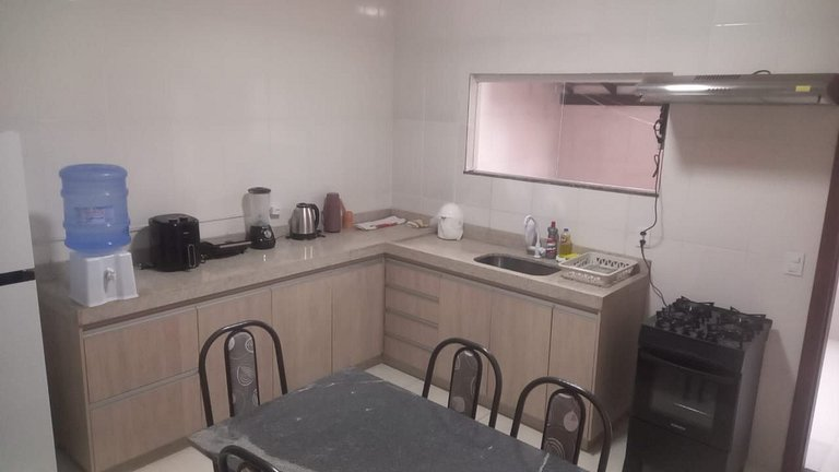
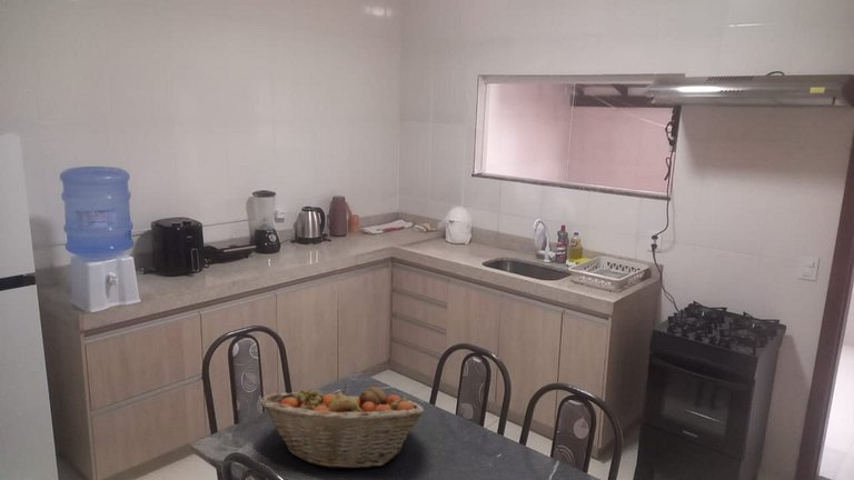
+ fruit basket [258,382,426,470]
